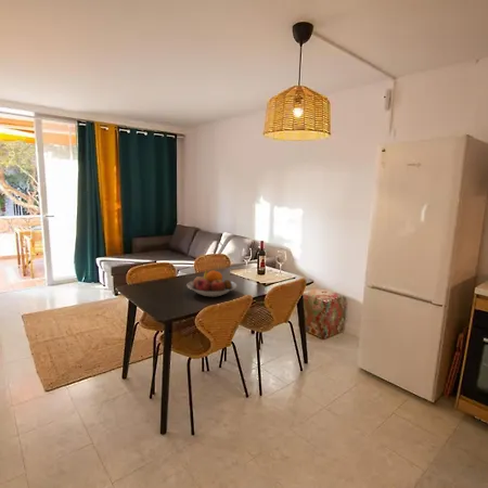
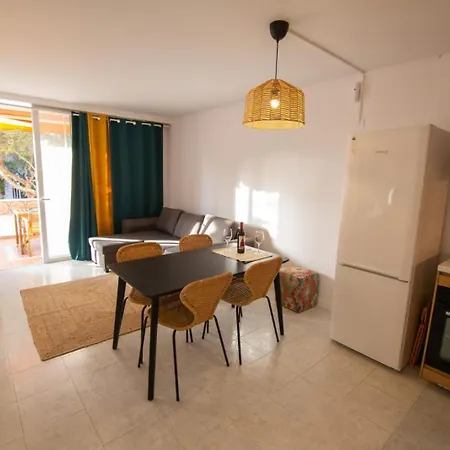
- fruit bowl [185,268,239,298]
